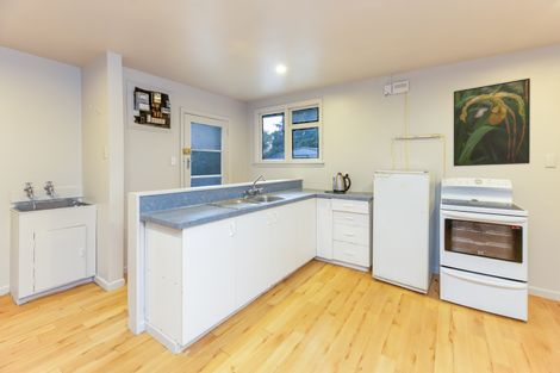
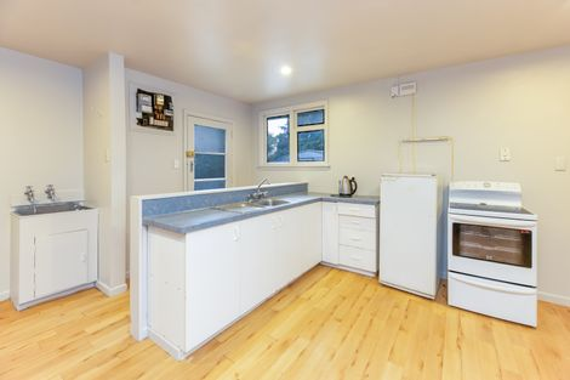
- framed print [453,77,531,168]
